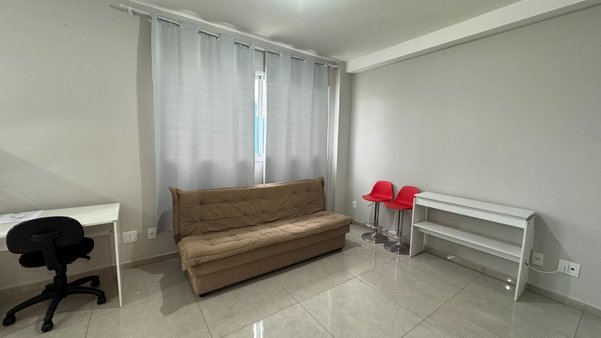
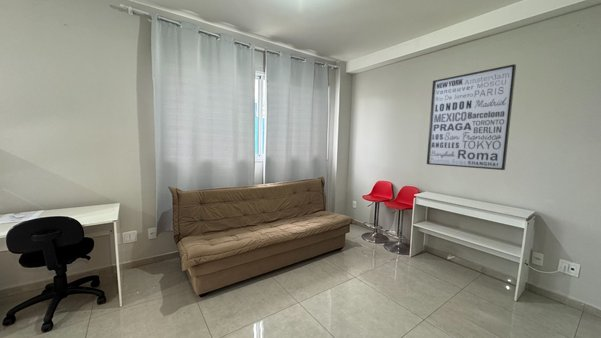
+ wall art [426,63,517,171]
